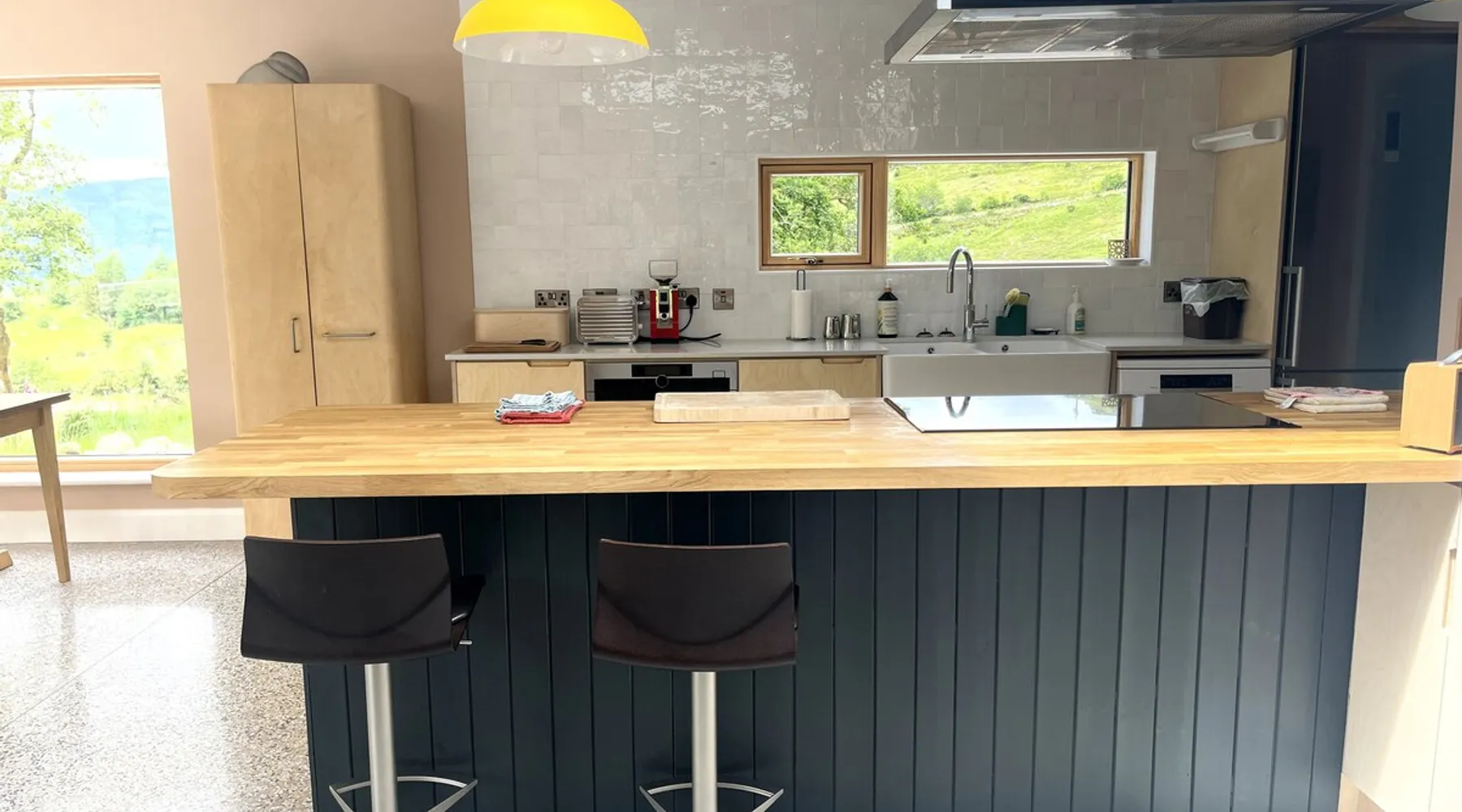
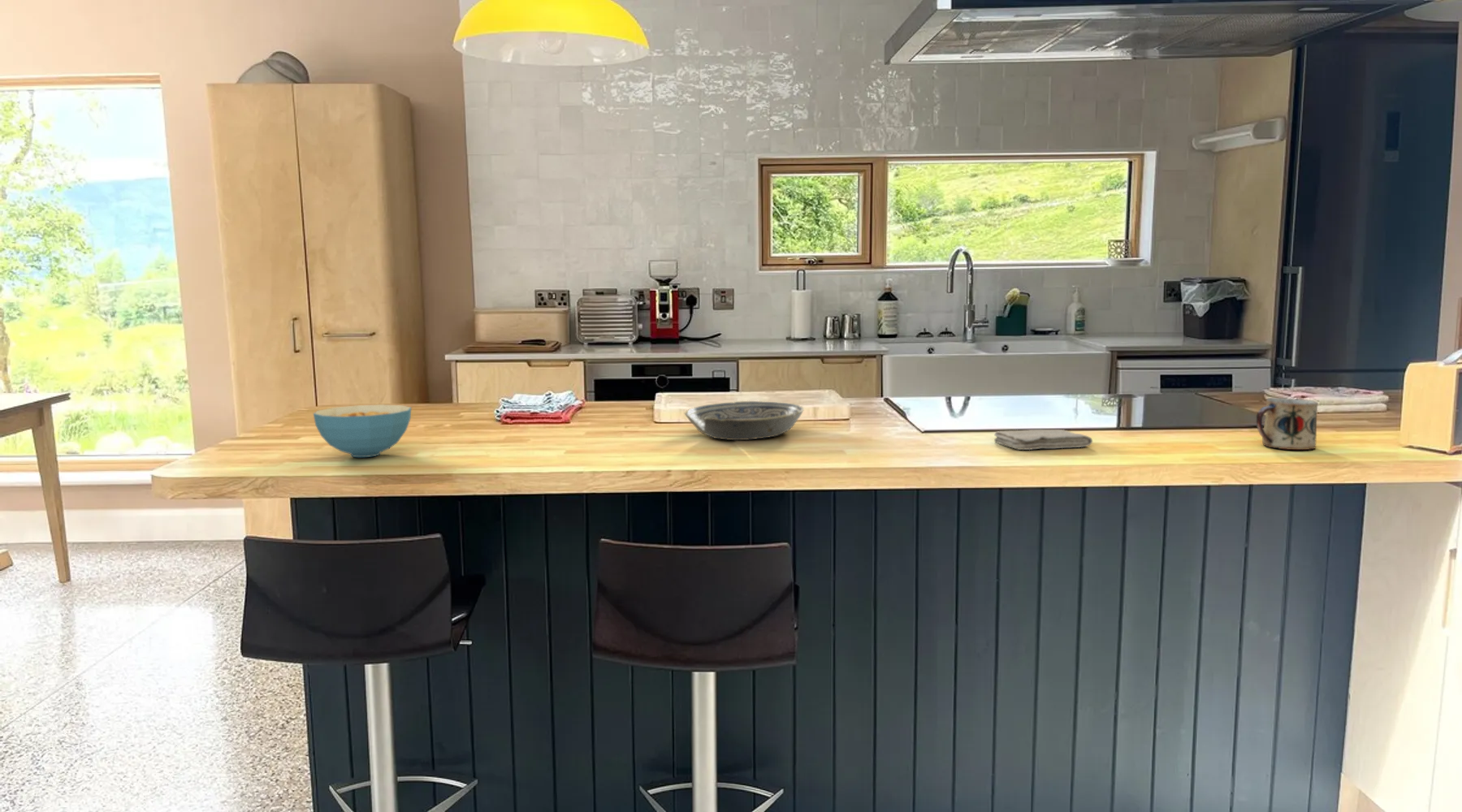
+ mug [1256,397,1319,451]
+ washcloth [993,429,1093,451]
+ bowl [684,400,805,441]
+ cereal bowl [313,404,413,458]
